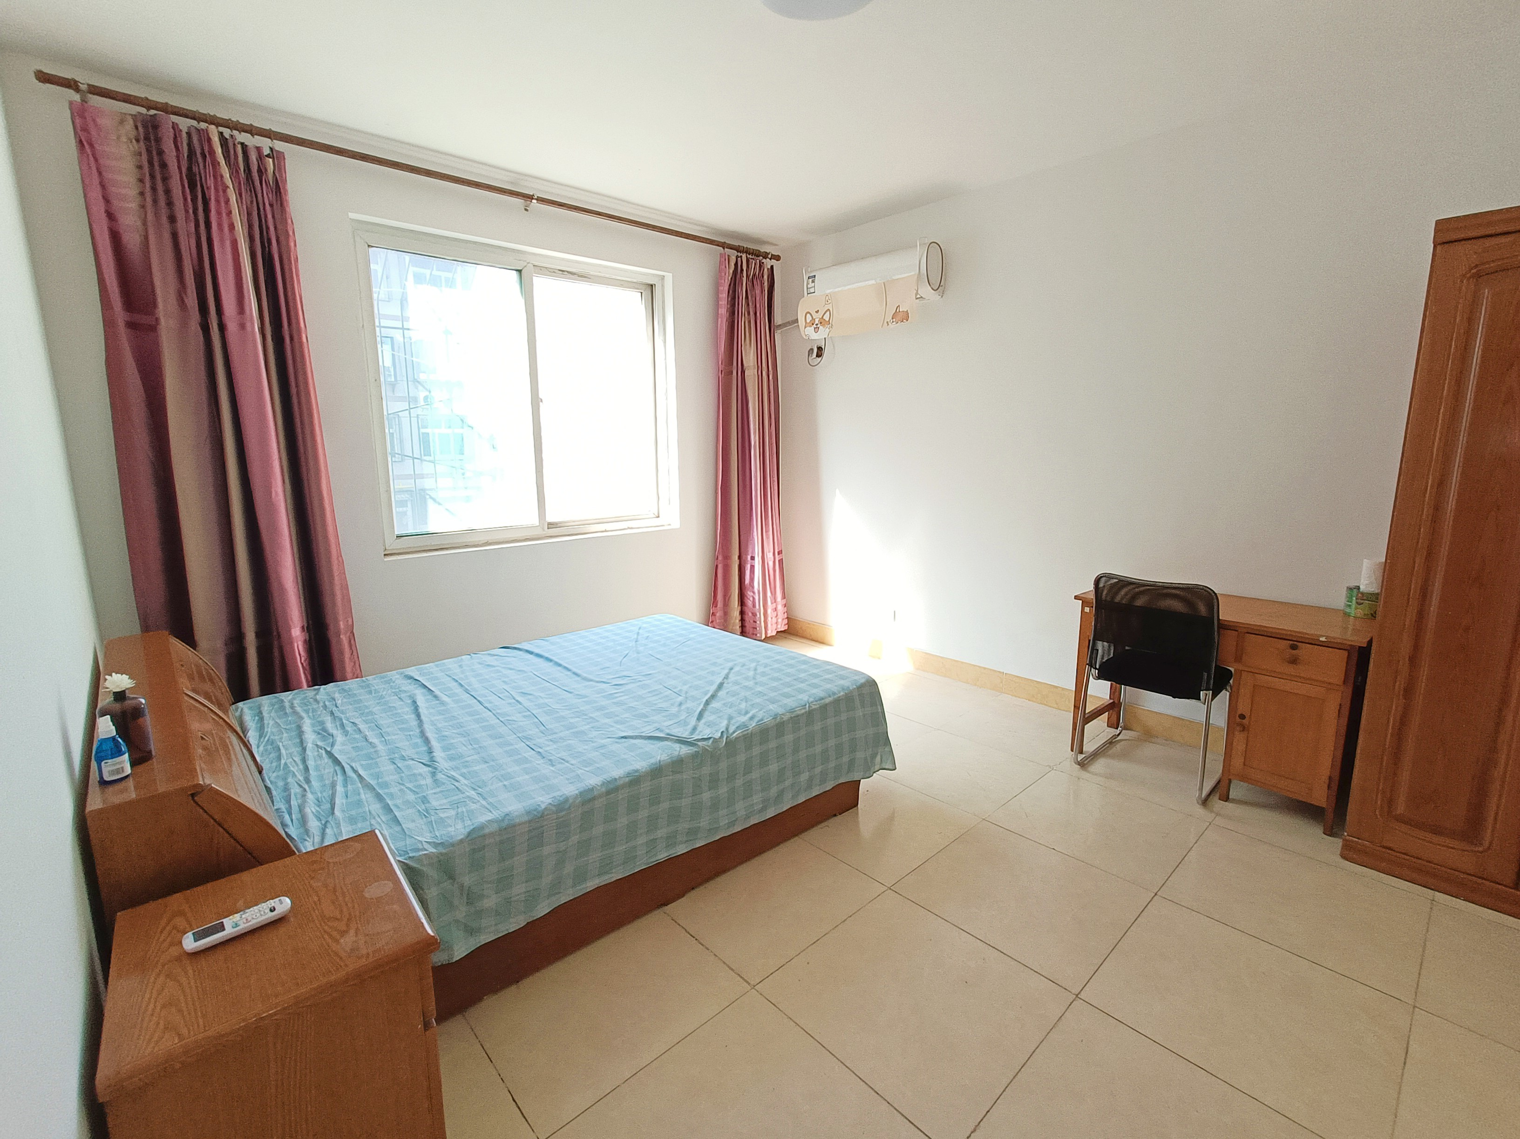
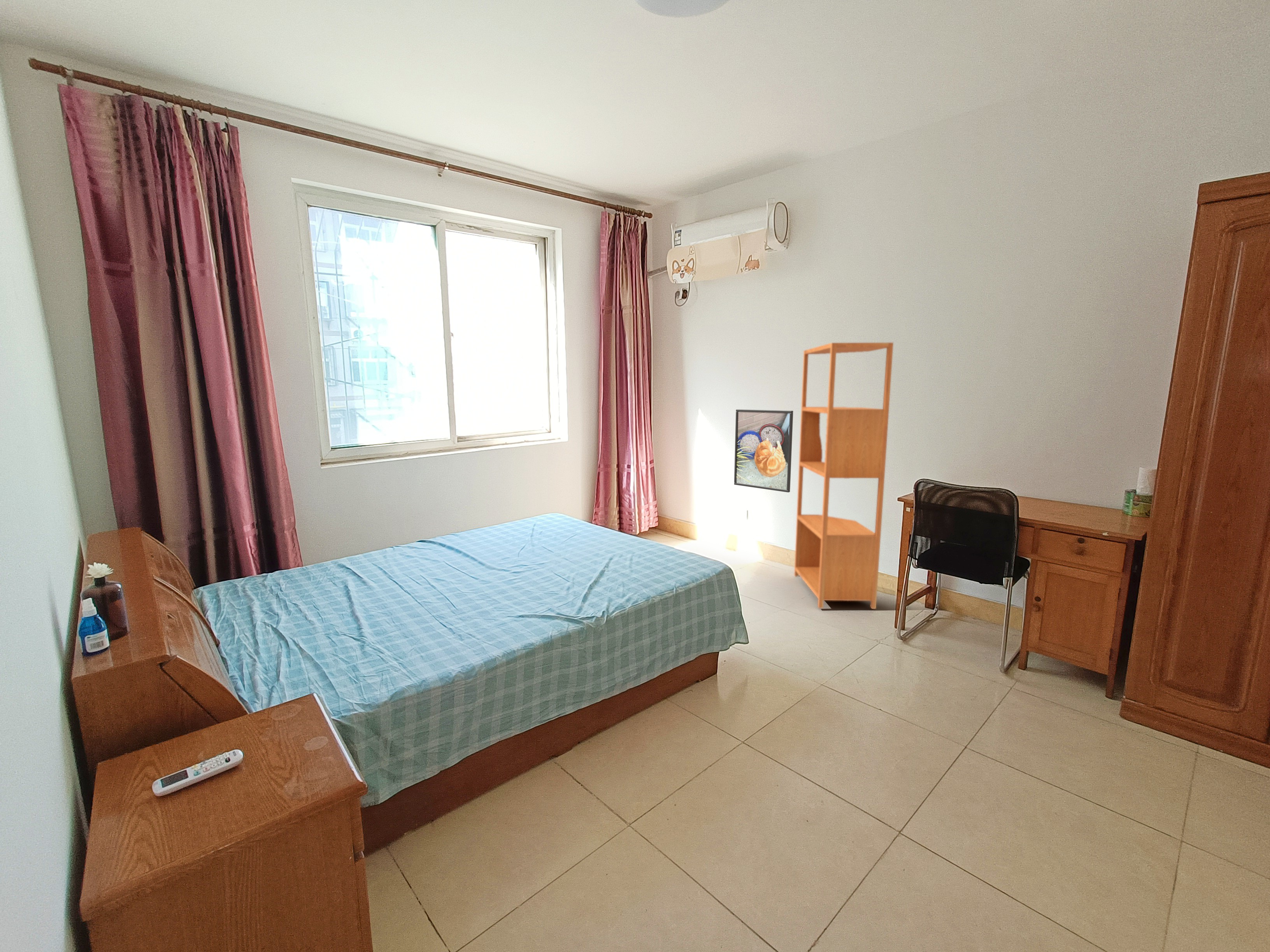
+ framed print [734,409,794,493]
+ bookshelf [794,342,894,609]
